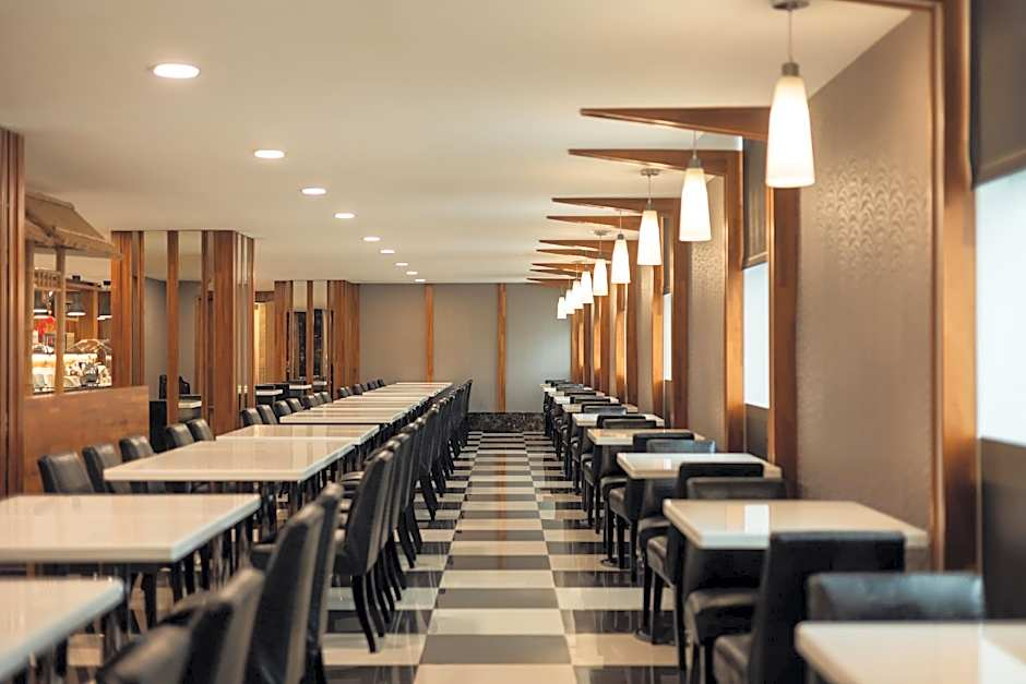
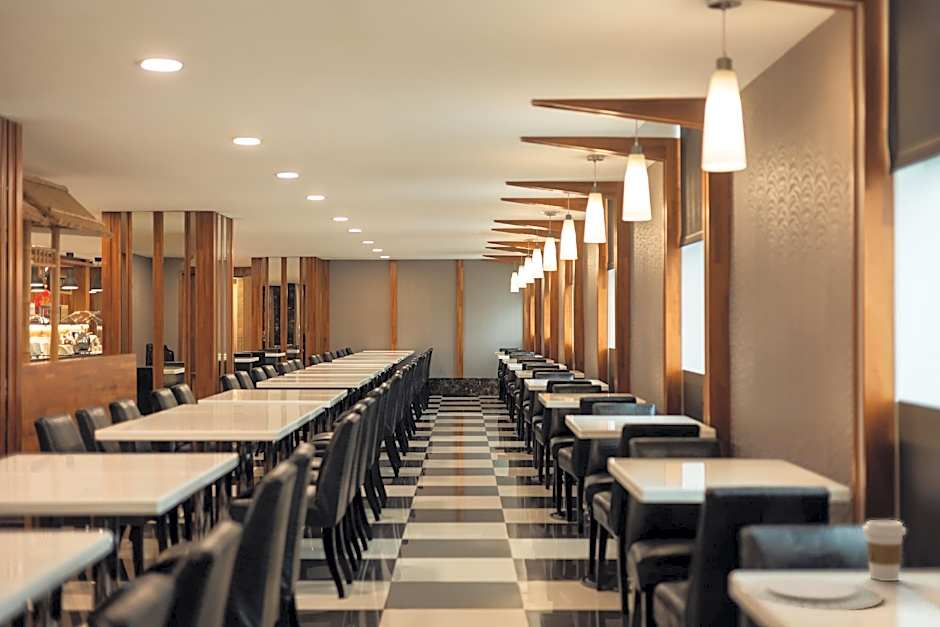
+ coffee cup [861,519,907,582]
+ chinaware [739,577,884,611]
